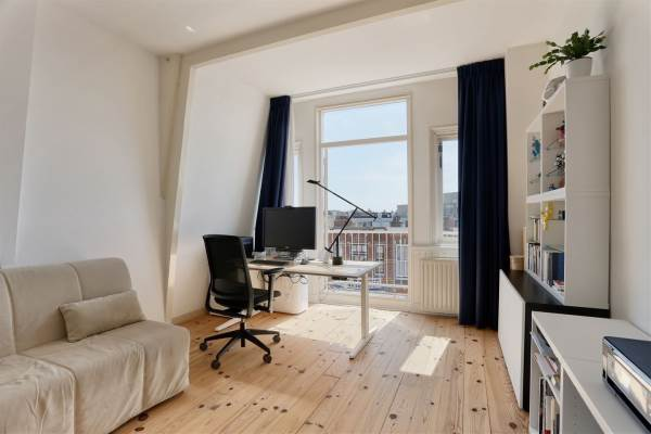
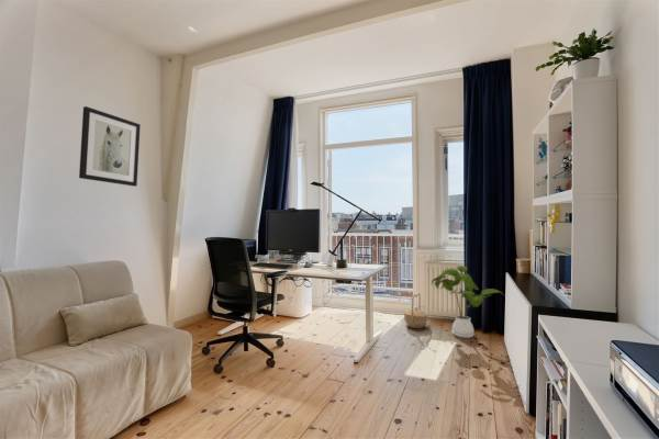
+ basket [403,292,428,329]
+ house plant [431,264,505,339]
+ wall art [78,105,142,188]
